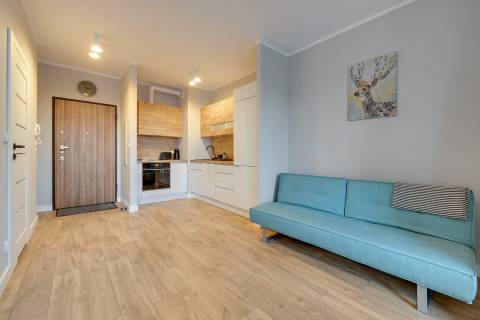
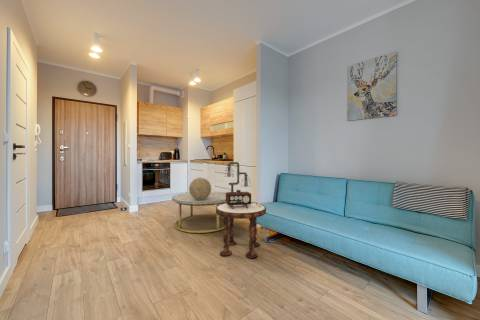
+ table lamp [224,161,261,209]
+ decorative sphere [188,177,212,200]
+ coffee table [171,190,230,234]
+ side table [215,201,267,259]
